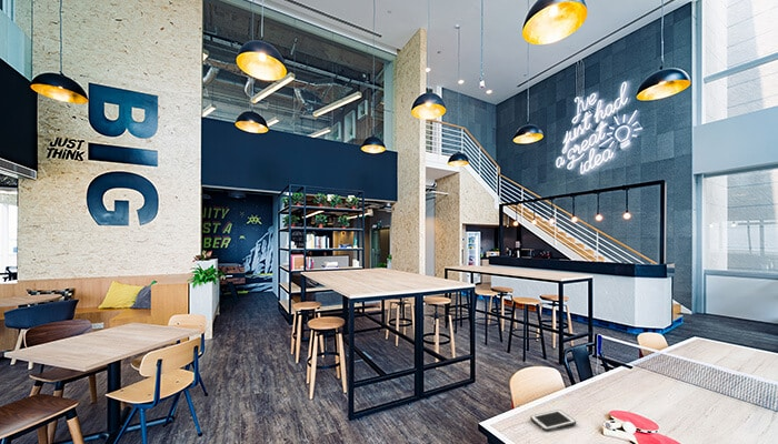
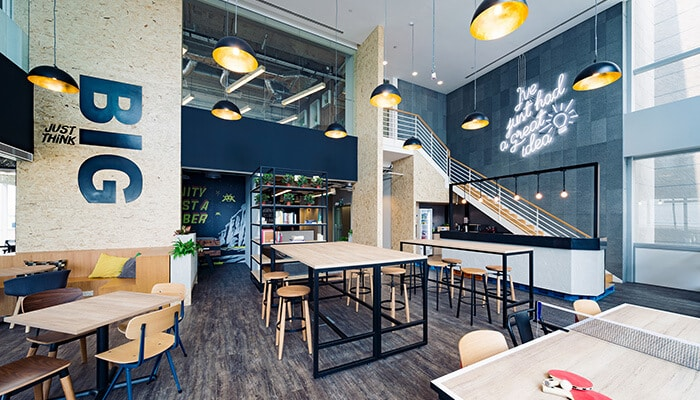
- cell phone [529,408,577,432]
